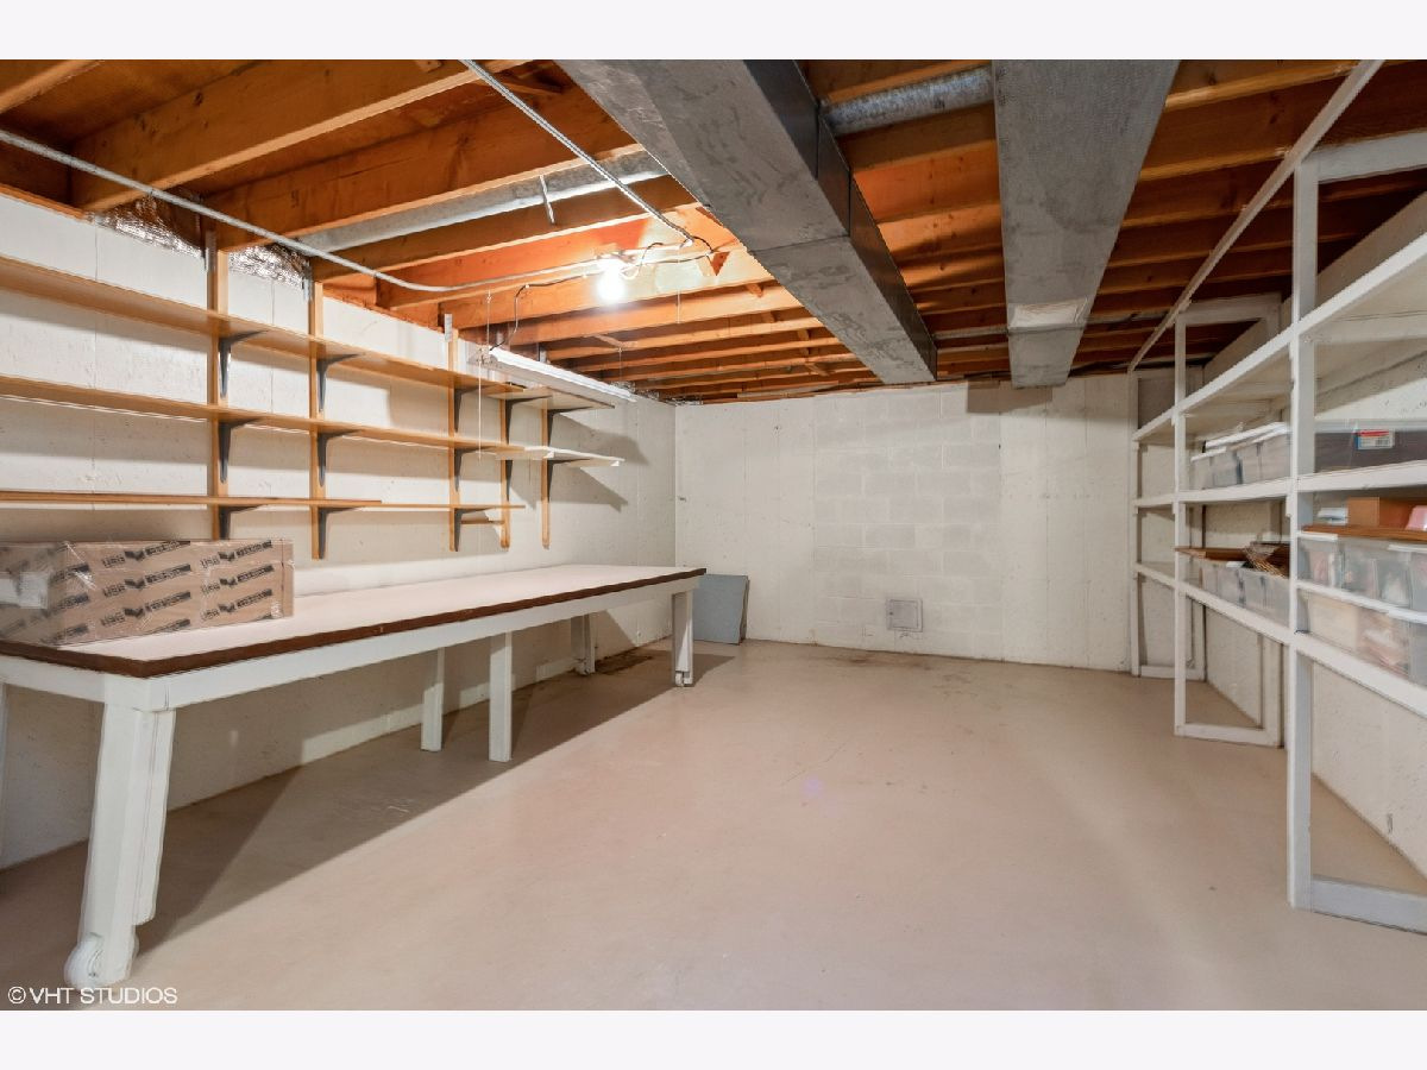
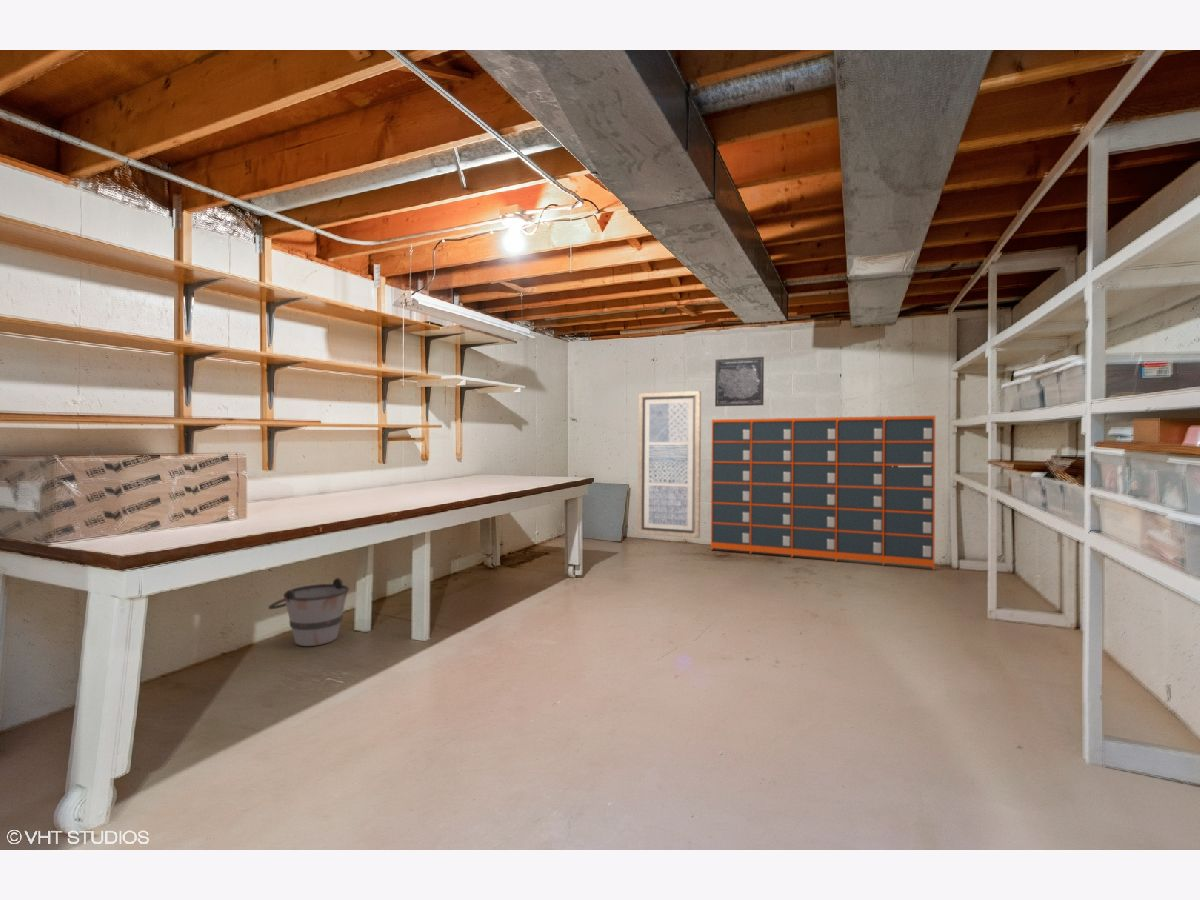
+ bucket [267,577,350,647]
+ wall art [637,390,702,539]
+ wall art [714,356,765,408]
+ storage cabinet [710,415,936,571]
